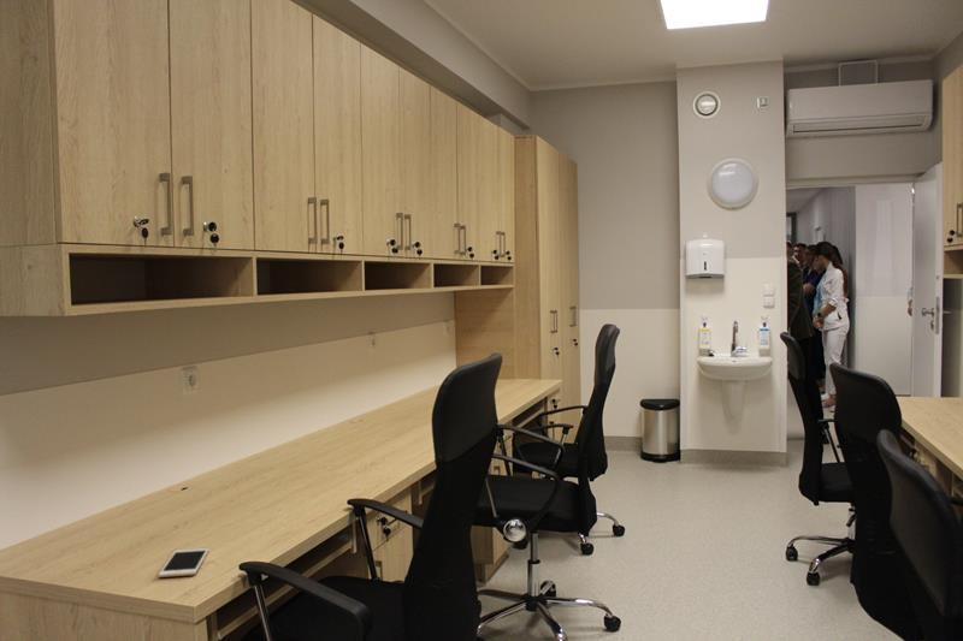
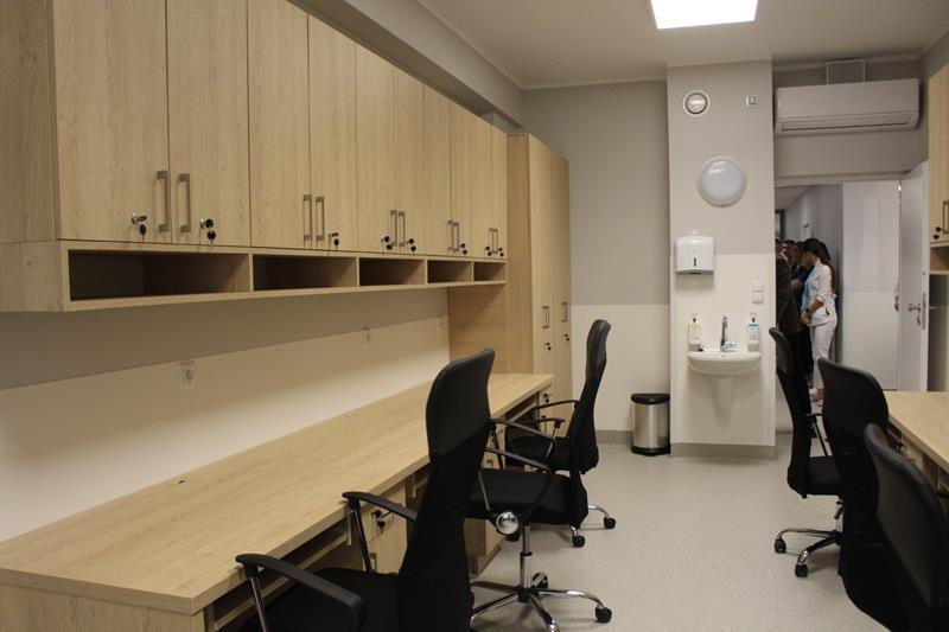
- cell phone [158,547,209,578]
